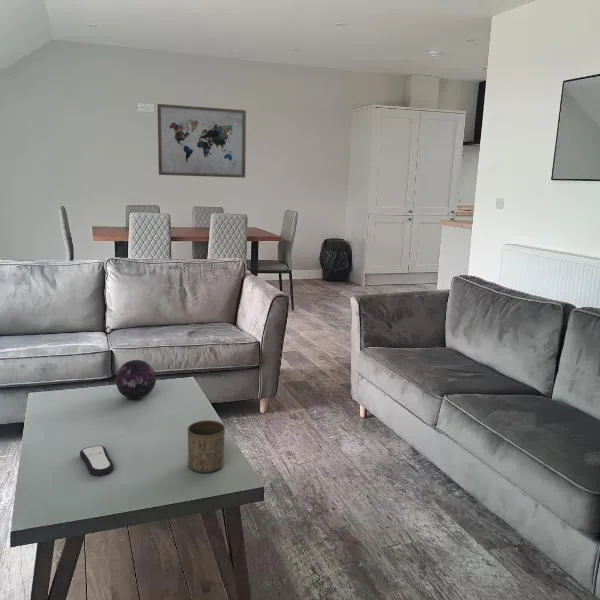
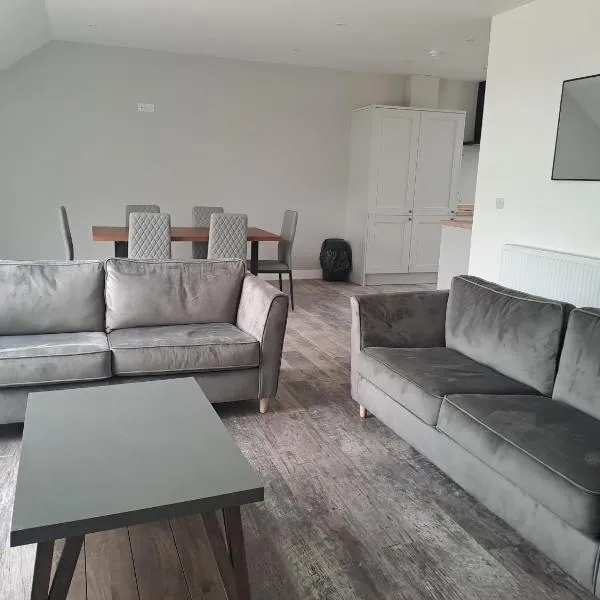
- cup [187,419,226,474]
- remote control [79,444,115,477]
- wall art [156,103,247,179]
- decorative orb [115,359,157,400]
